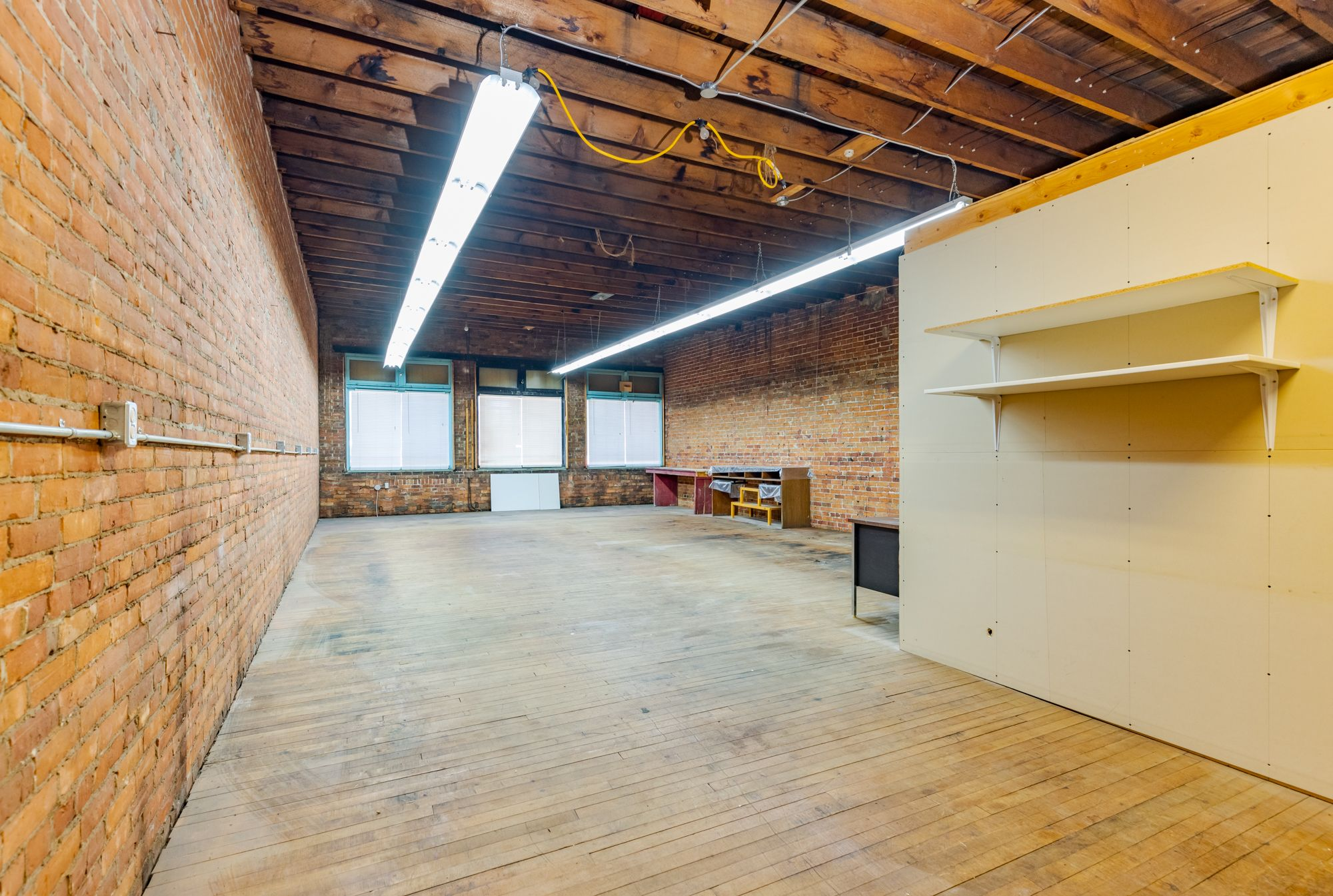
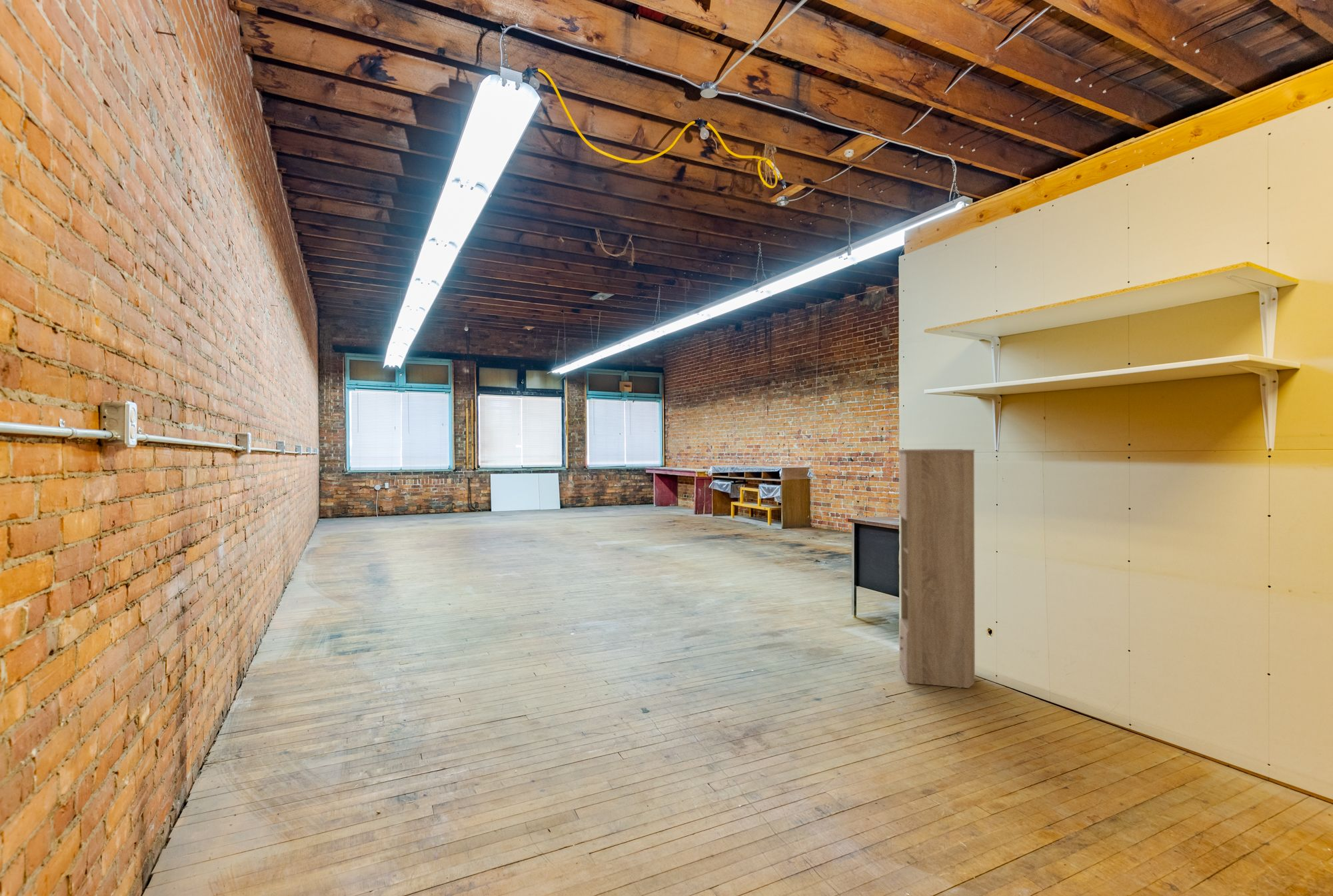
+ storage cabinet [895,448,976,689]
